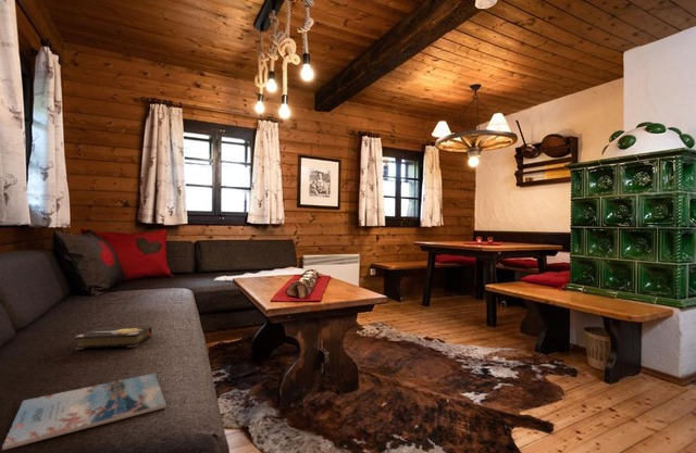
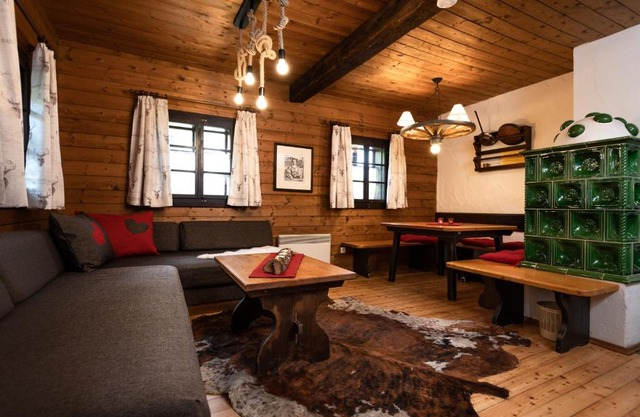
- magazine [1,373,167,451]
- hardback book [74,325,152,351]
